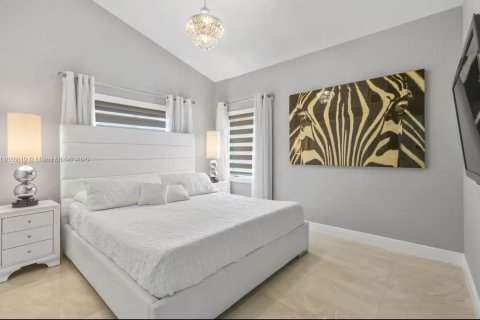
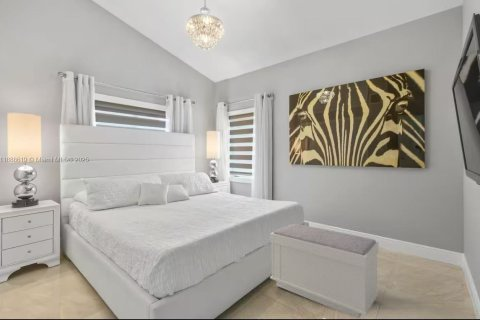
+ bench [269,223,380,319]
